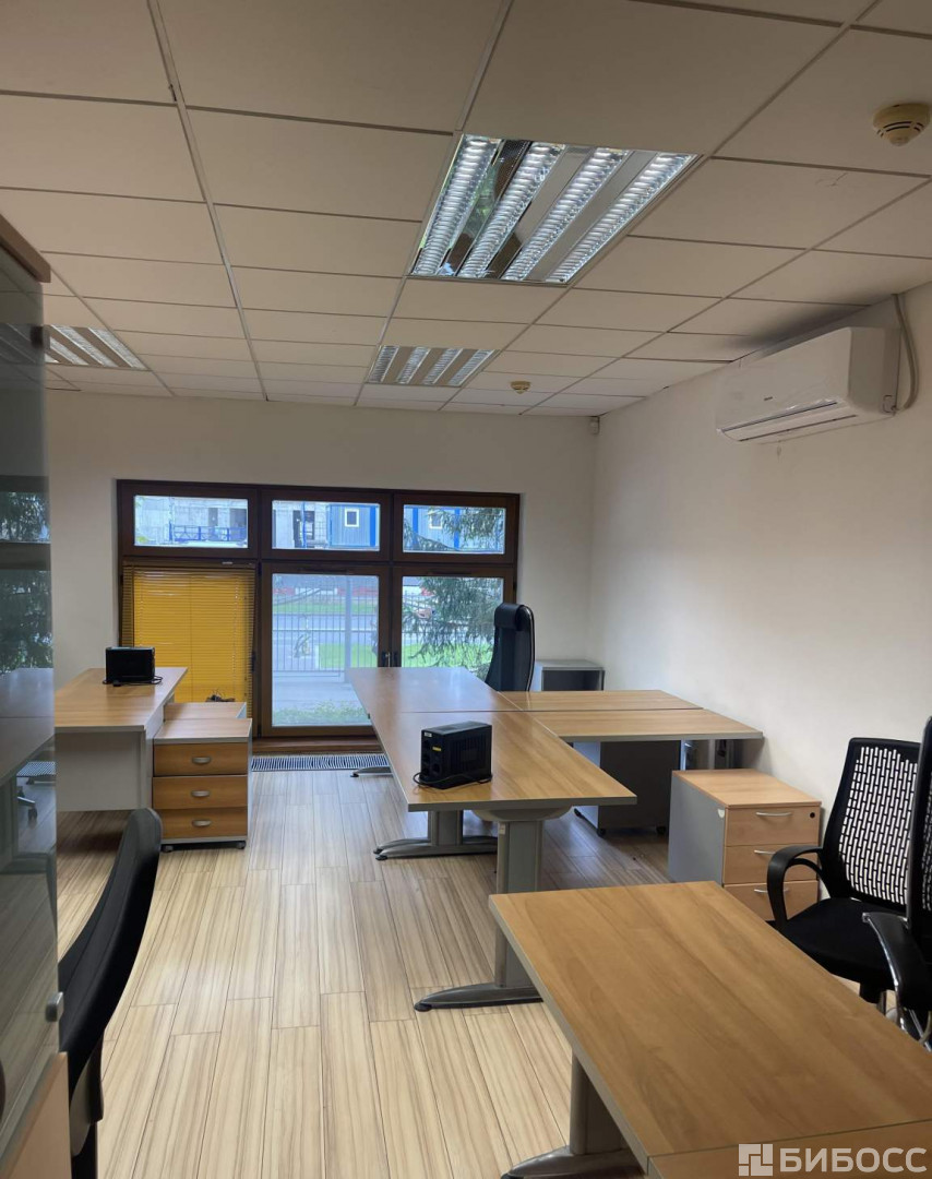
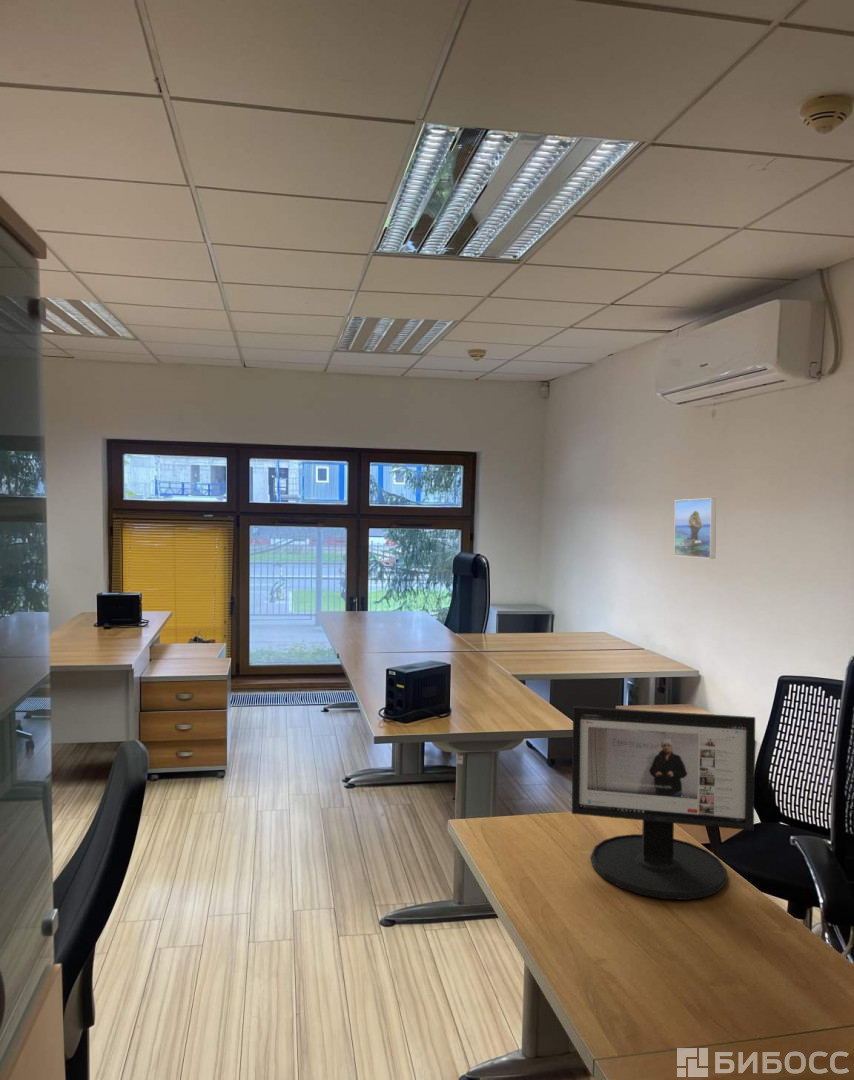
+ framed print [673,497,717,560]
+ computer monitor [571,705,756,901]
